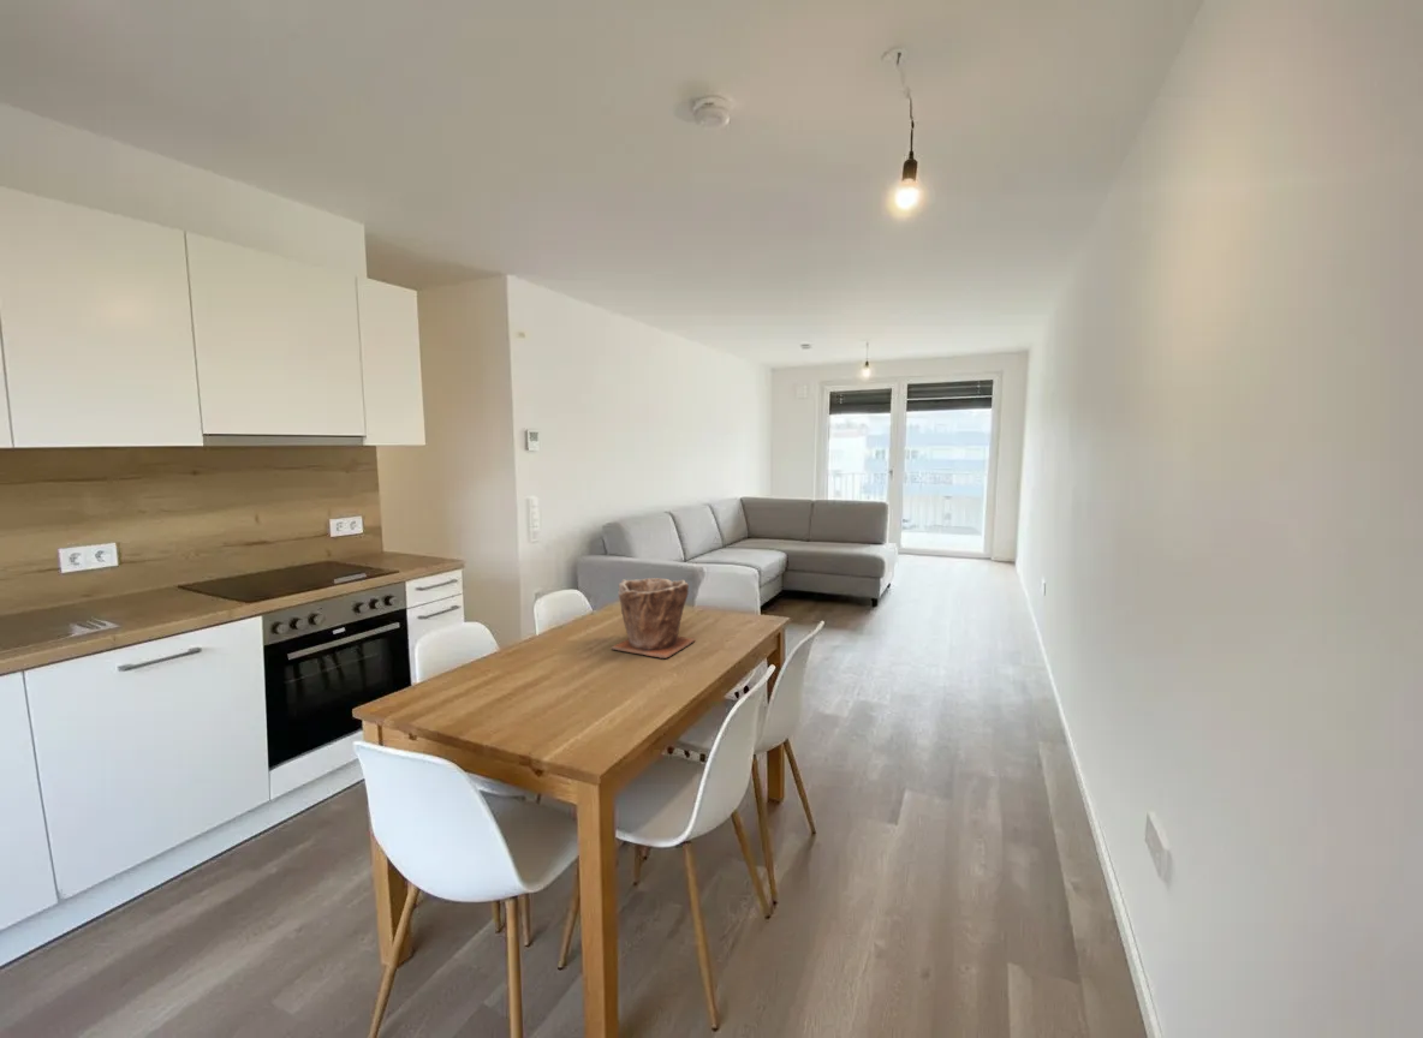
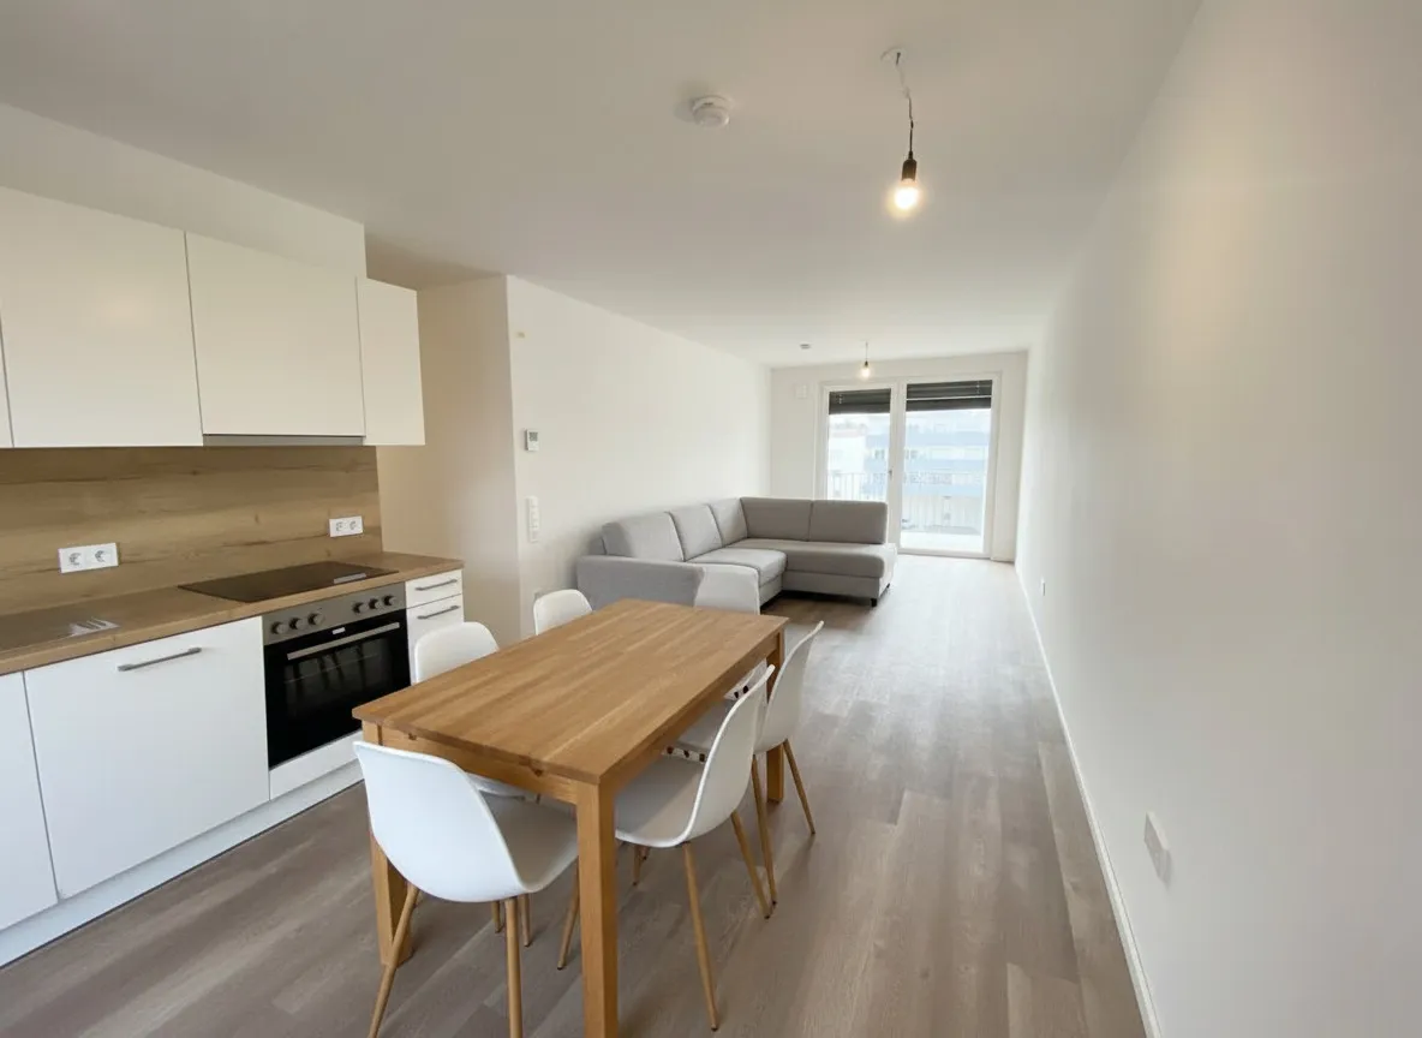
- plant pot [611,577,696,660]
